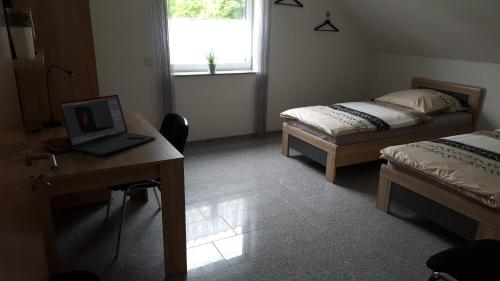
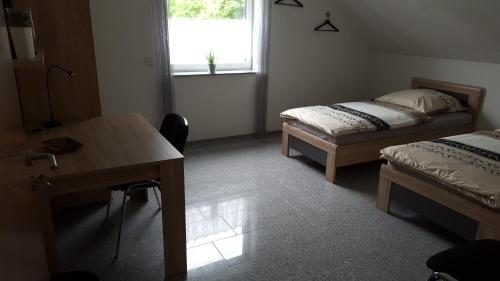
- laptop [58,94,156,157]
